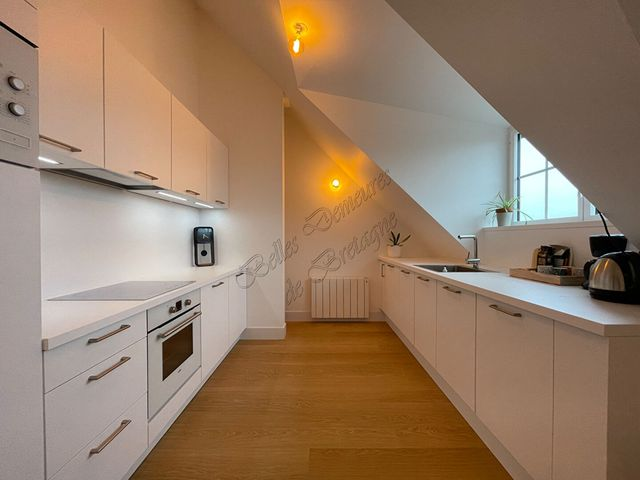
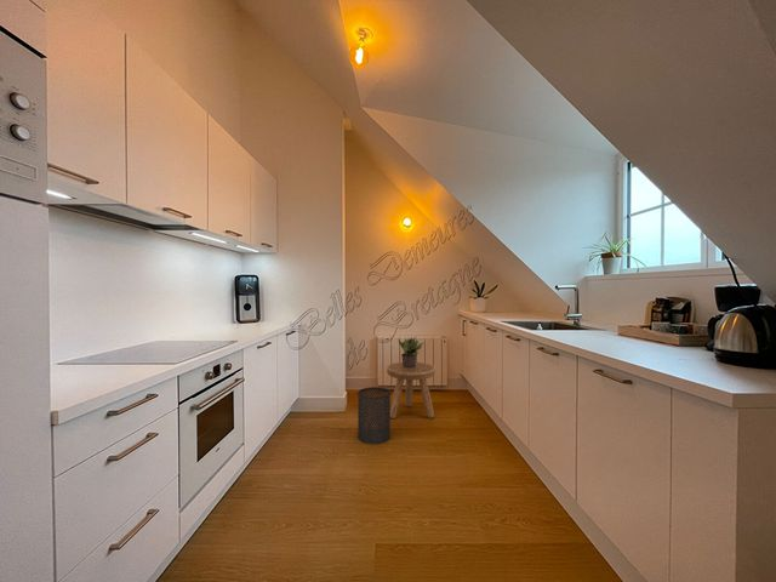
+ stool [386,361,436,420]
+ potted plant [398,335,424,367]
+ trash can [356,386,393,445]
